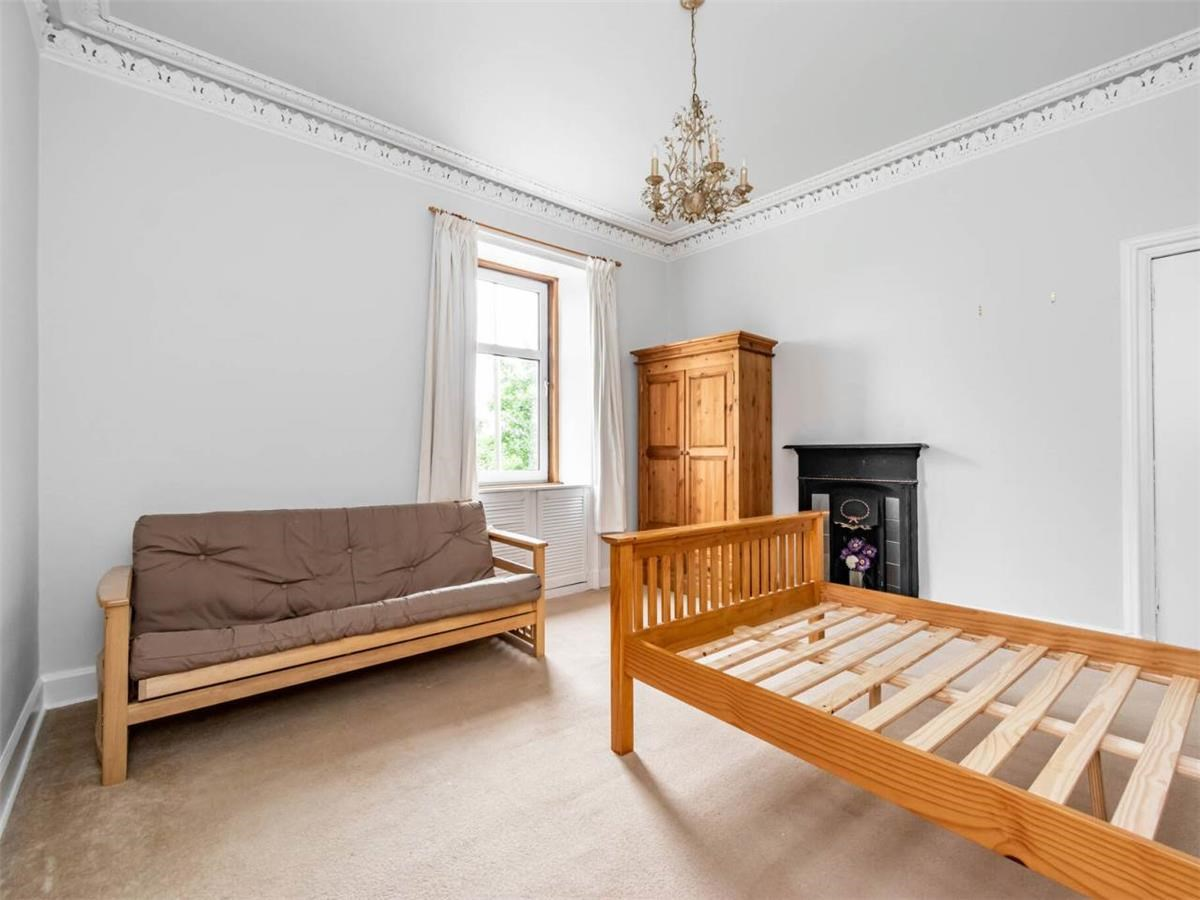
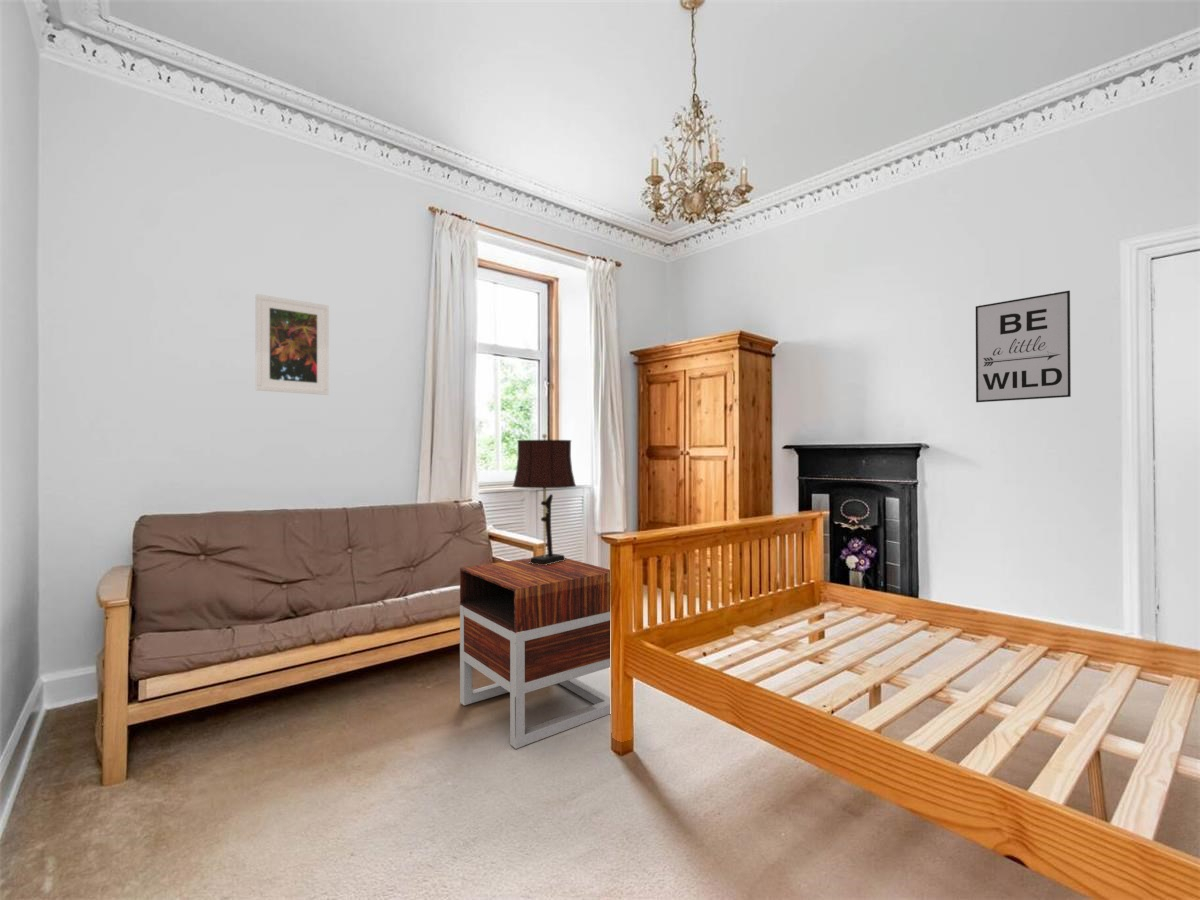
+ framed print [255,293,330,396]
+ table lamp [512,433,577,565]
+ wall art [975,290,1072,403]
+ nightstand [459,557,611,750]
